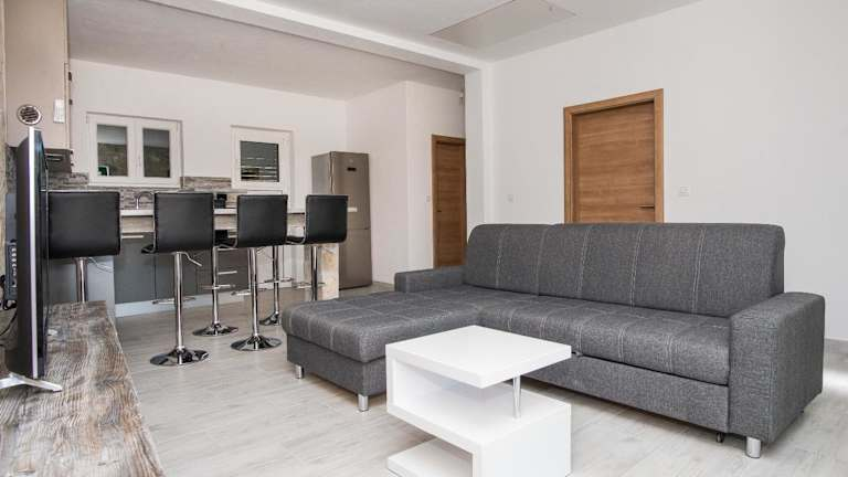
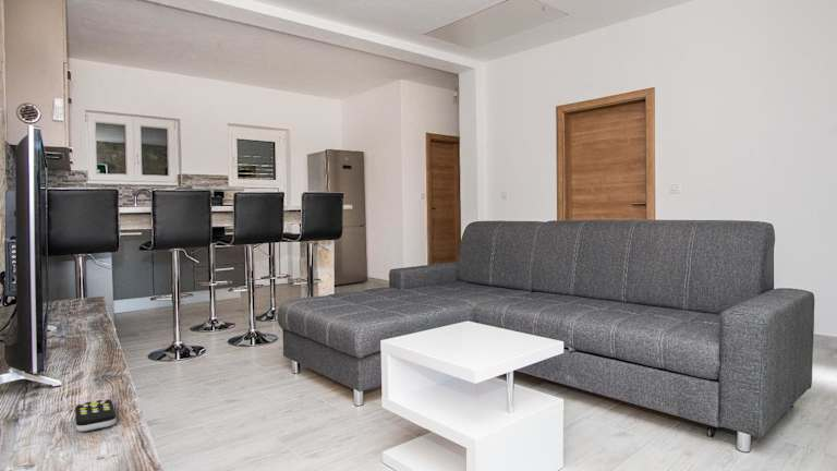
+ remote control [74,398,118,433]
